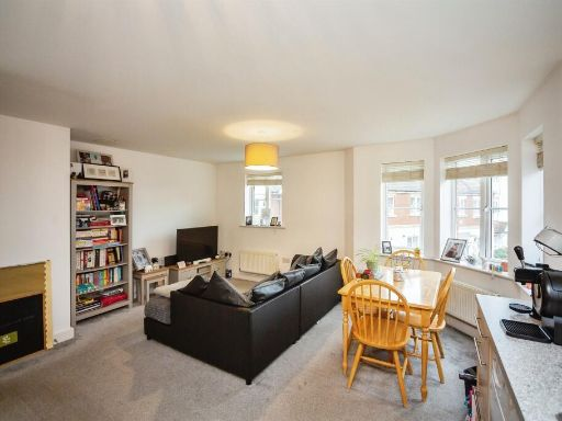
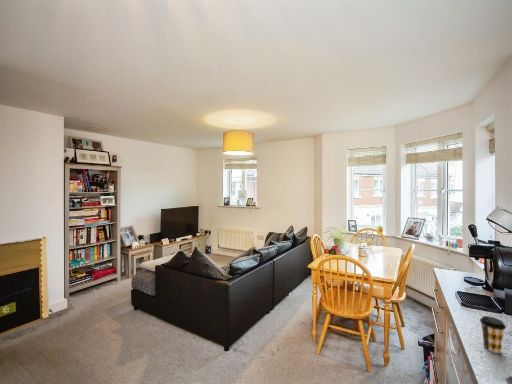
+ coffee cup [479,315,507,354]
